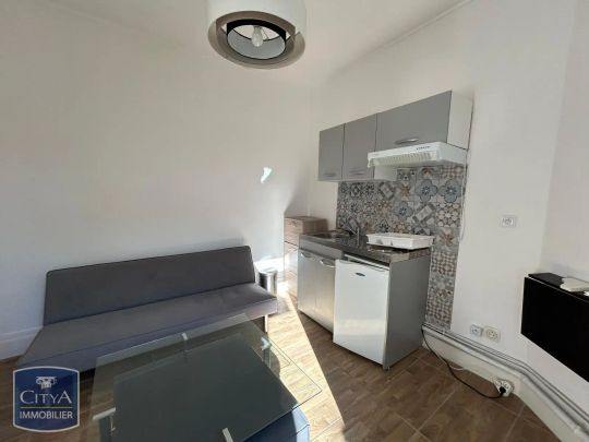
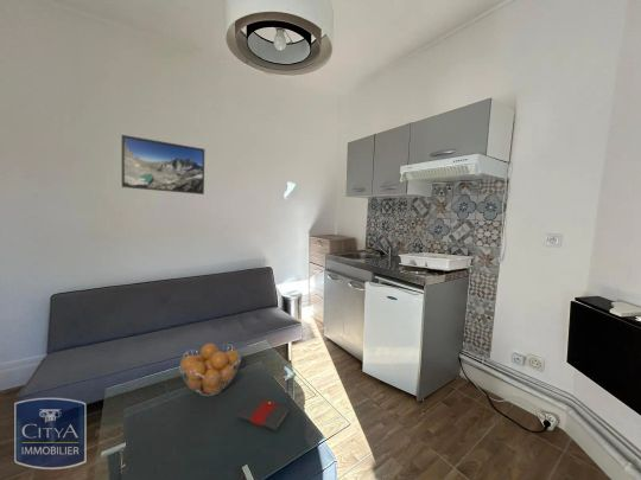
+ book [236,396,291,431]
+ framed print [121,134,205,196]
+ fruit basket [179,343,242,397]
